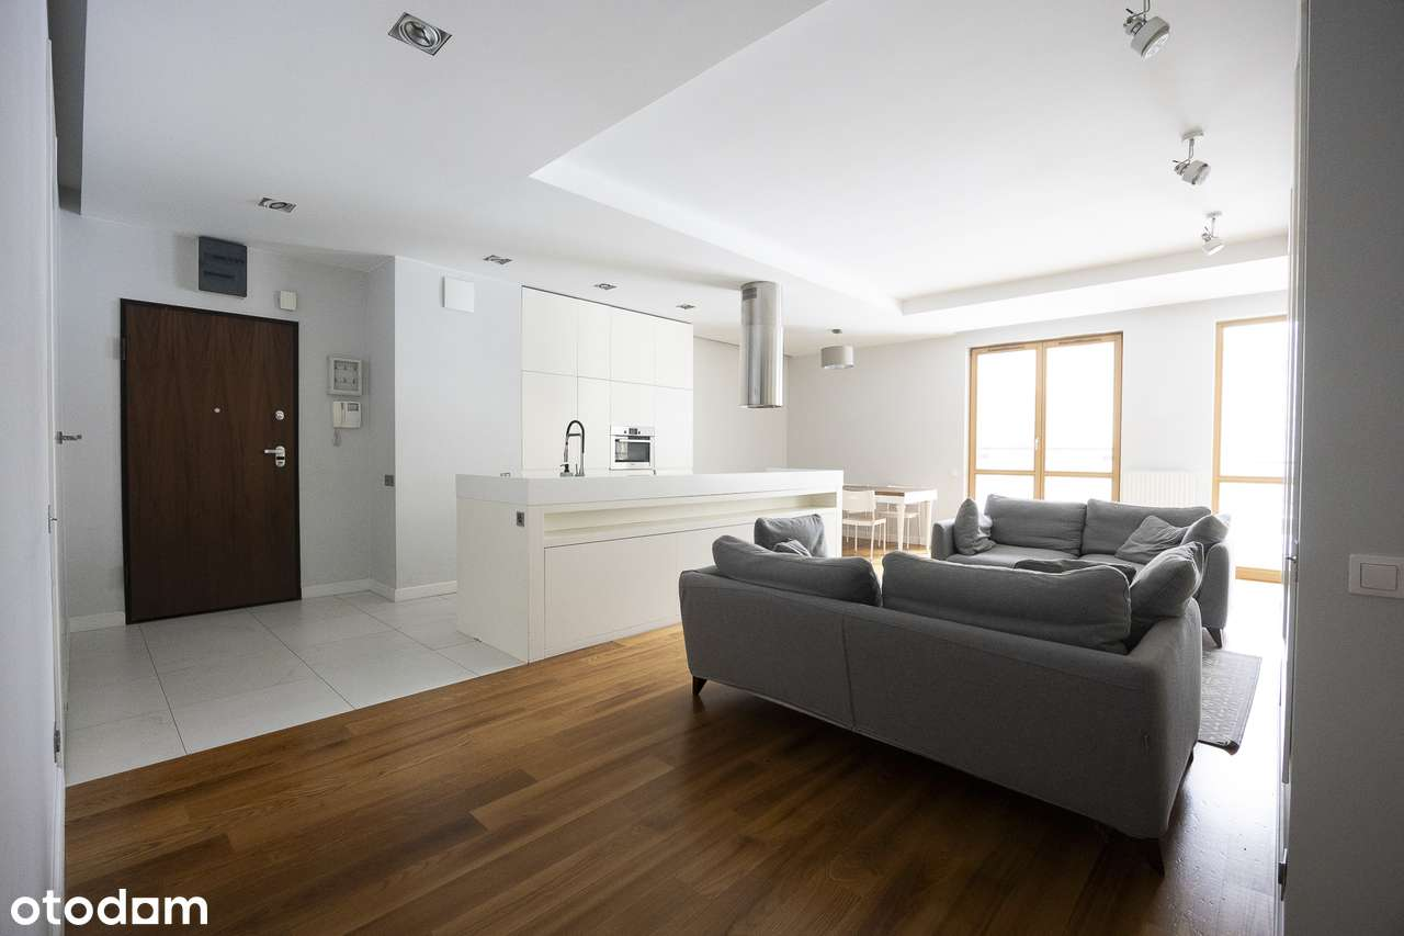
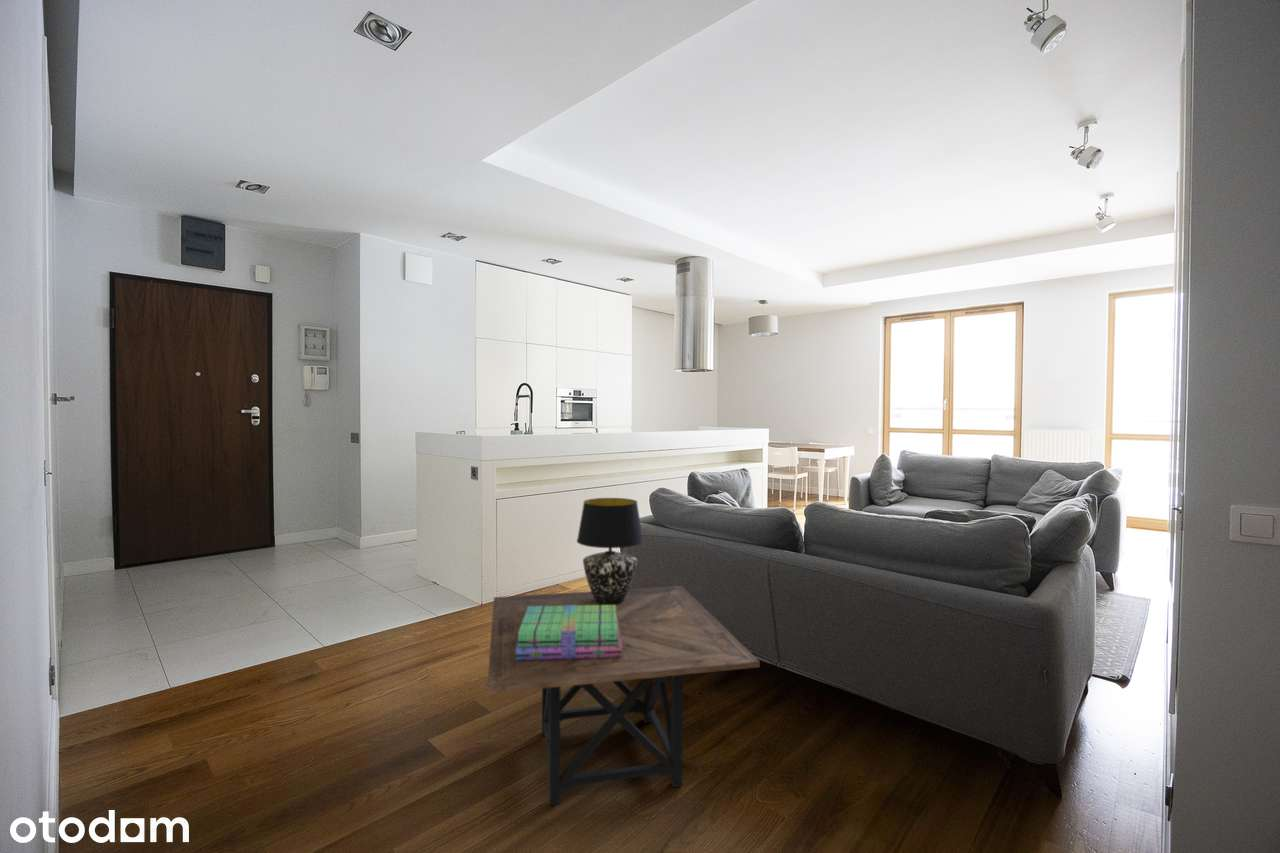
+ side table [486,585,761,806]
+ stack of books [515,605,622,661]
+ table lamp [576,497,645,605]
